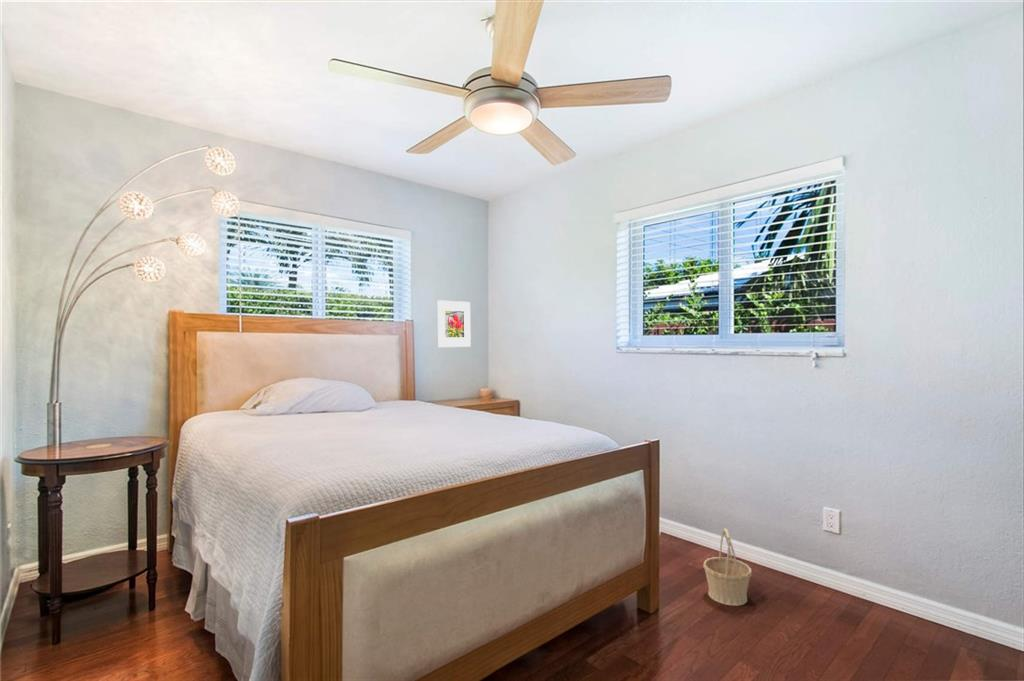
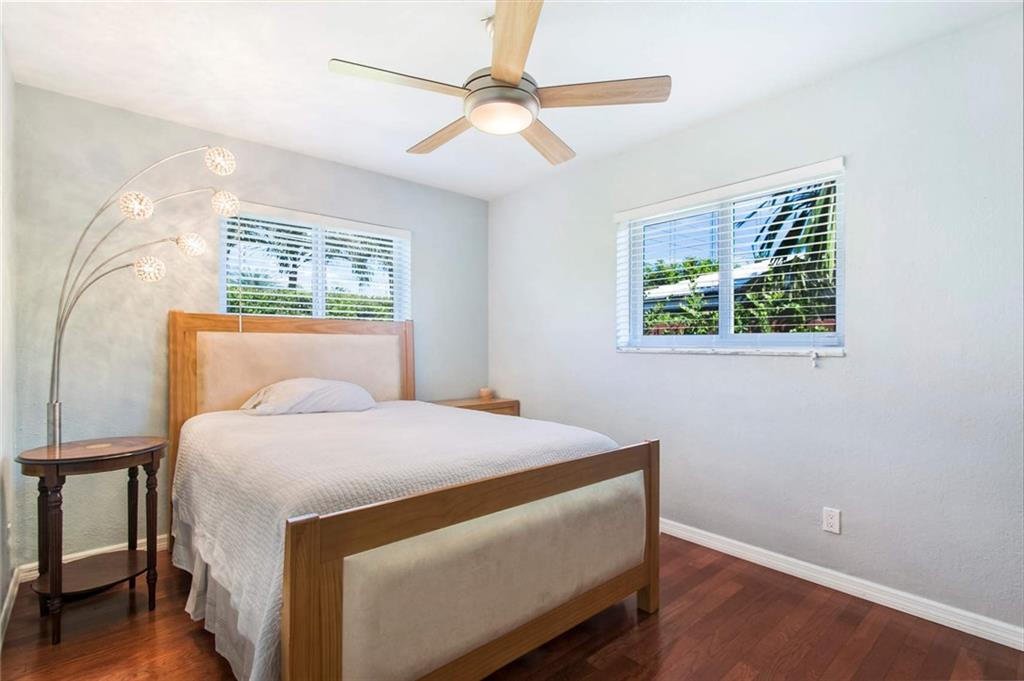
- basket [702,527,753,607]
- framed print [437,299,472,348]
